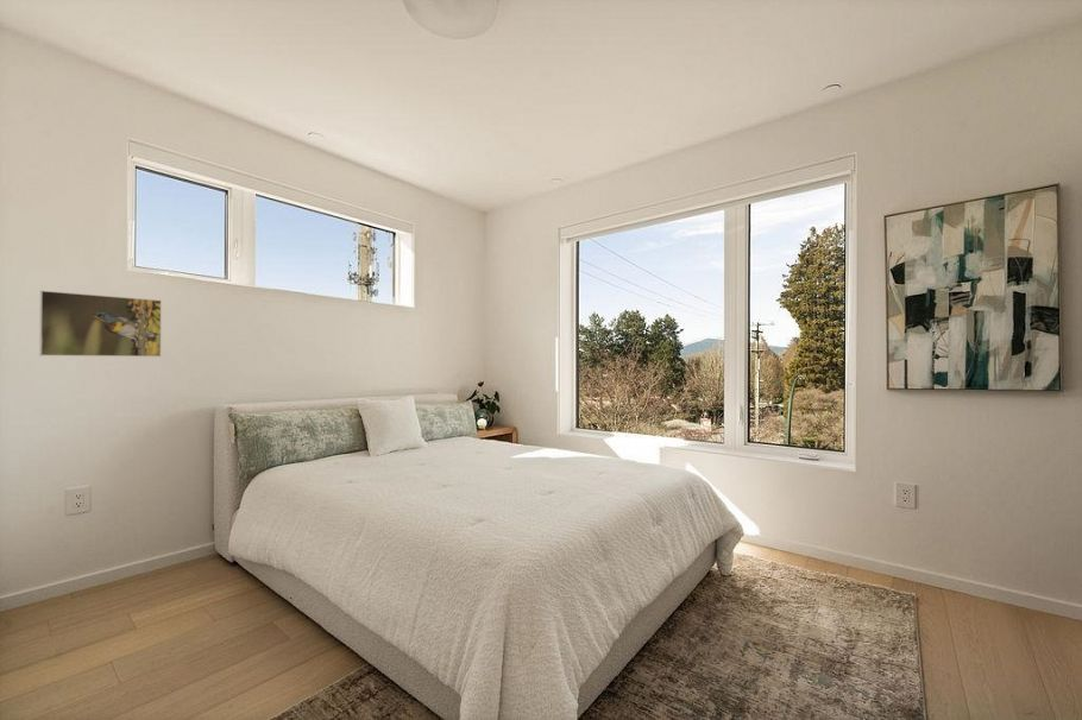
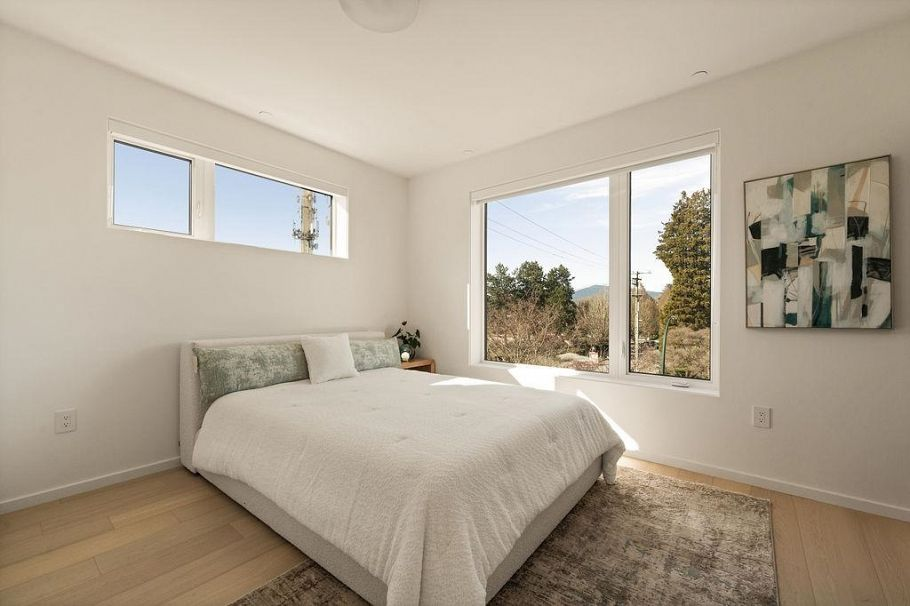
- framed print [38,290,163,358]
